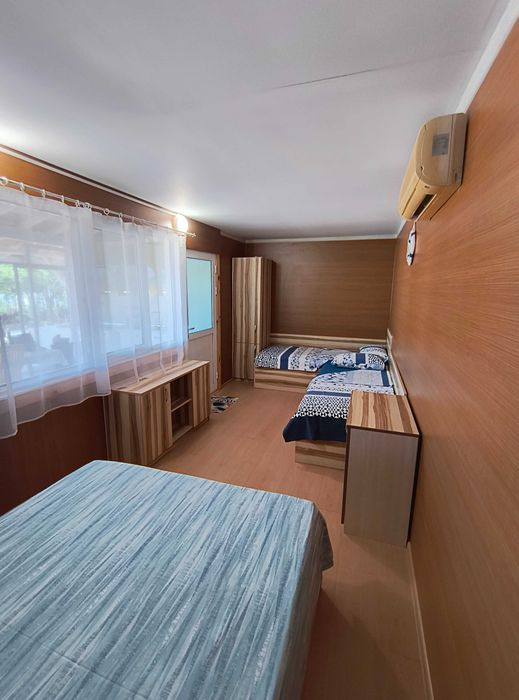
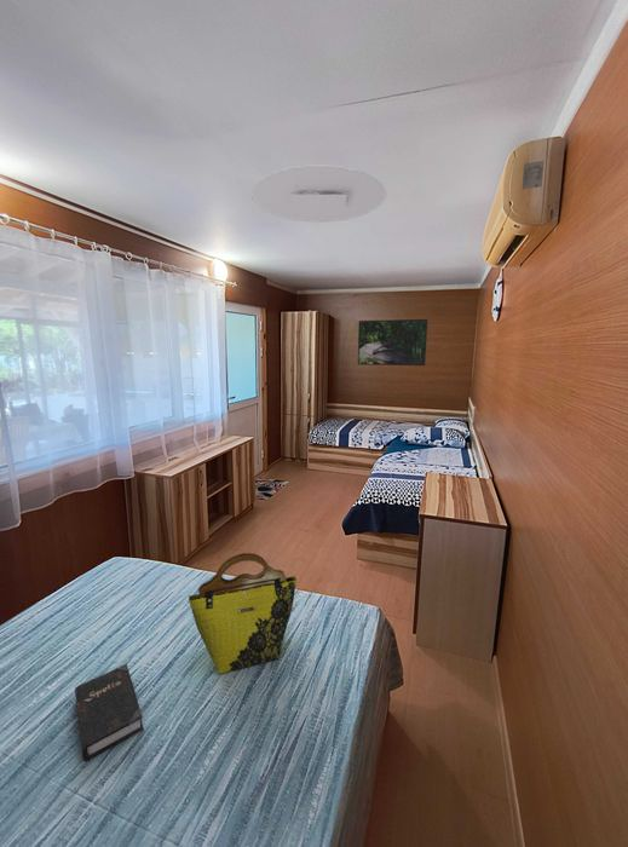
+ tote bag [188,552,298,675]
+ ceiling light [250,163,387,223]
+ hardback book [74,663,145,762]
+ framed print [357,318,428,367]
